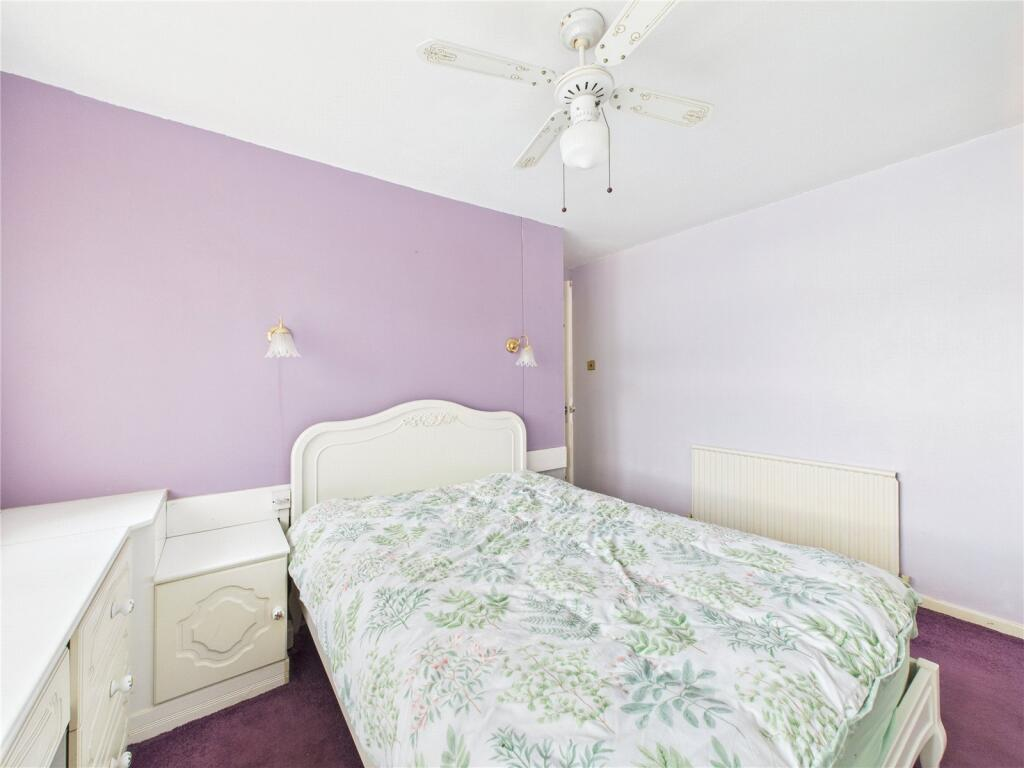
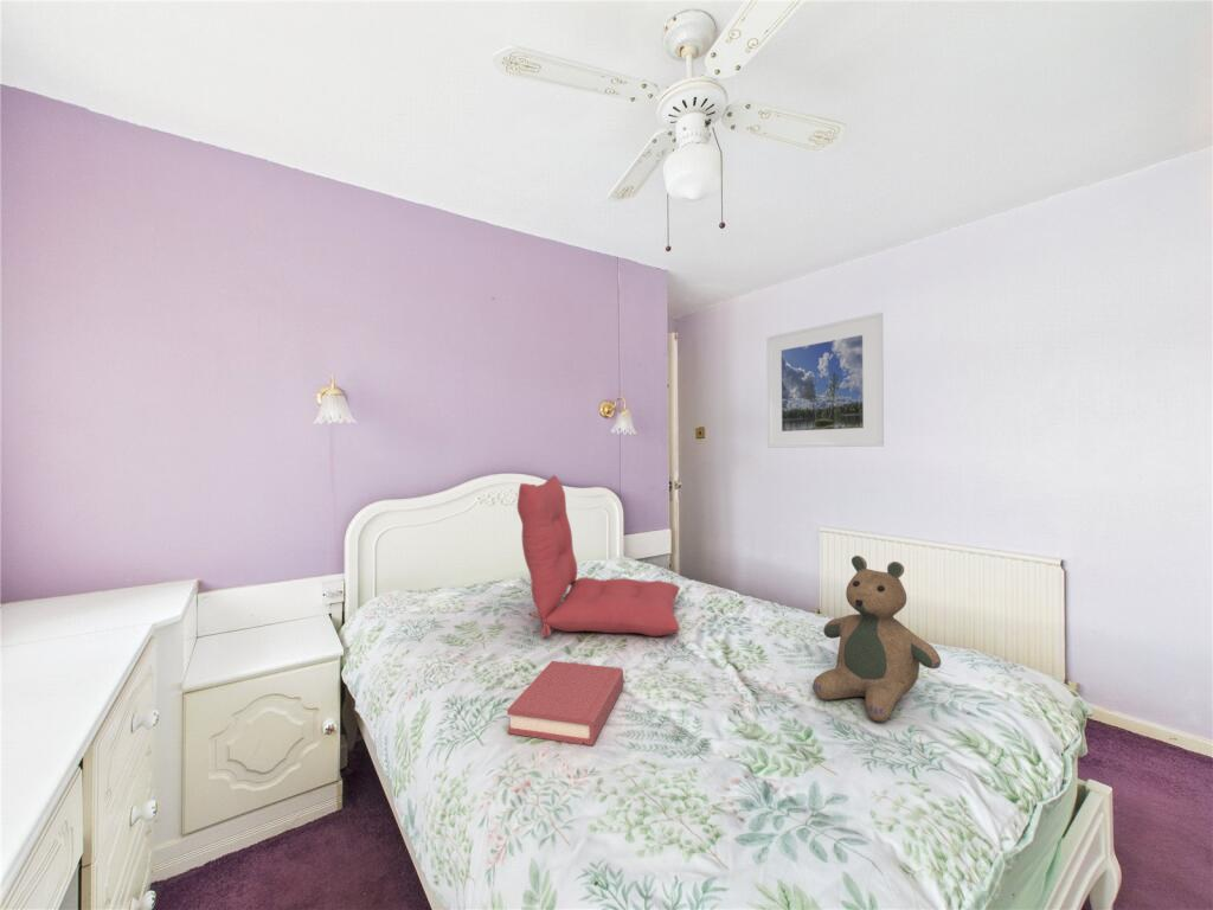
+ teddy bear [811,555,942,723]
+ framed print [765,312,885,449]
+ hardback book [506,660,624,746]
+ seat cushion [516,474,681,639]
